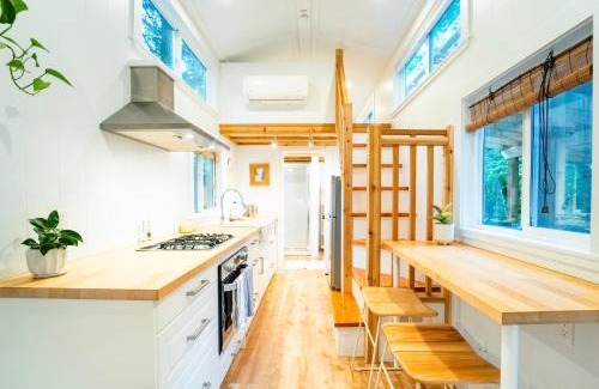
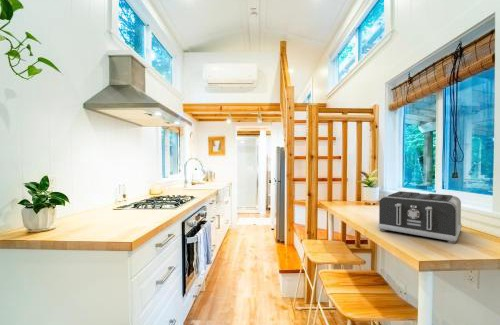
+ toaster [377,191,463,245]
